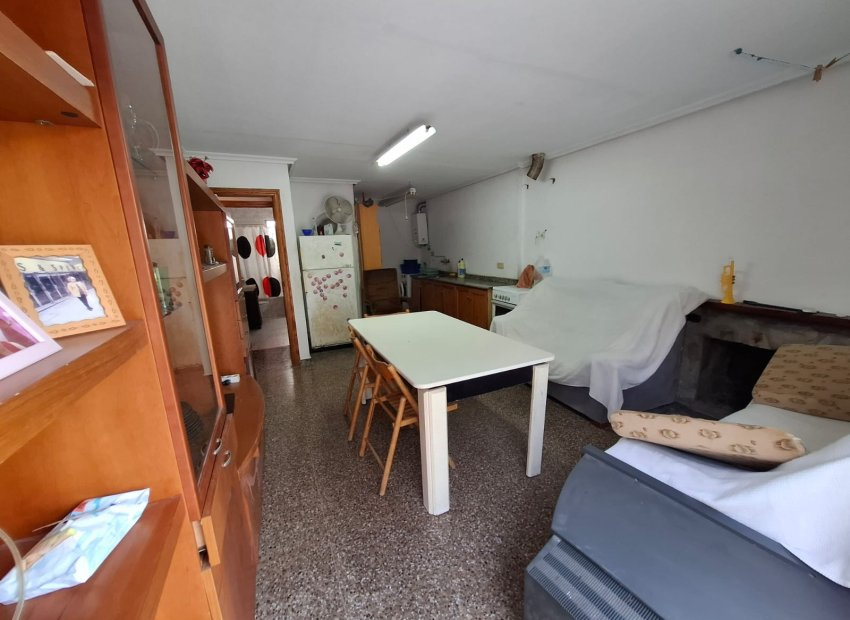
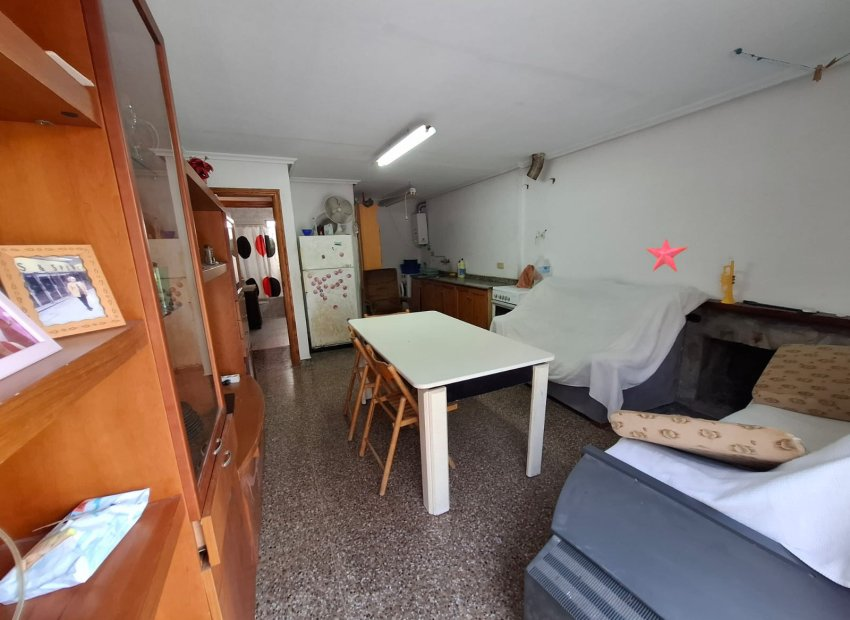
+ decorative star [645,237,689,274]
